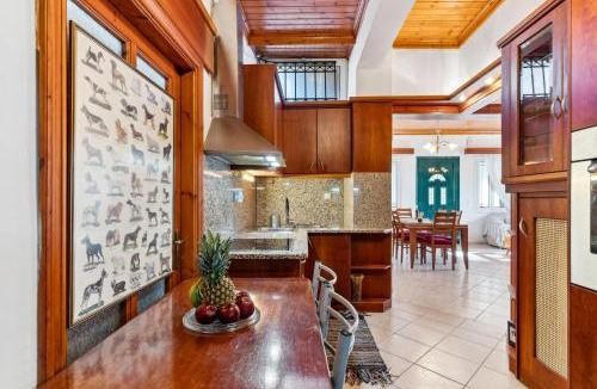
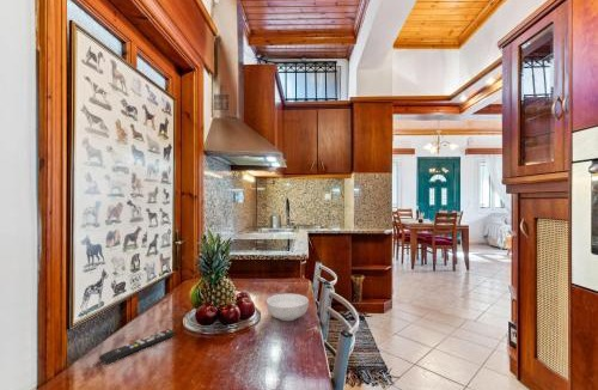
+ remote control [98,328,177,365]
+ cereal bowl [266,293,310,322]
